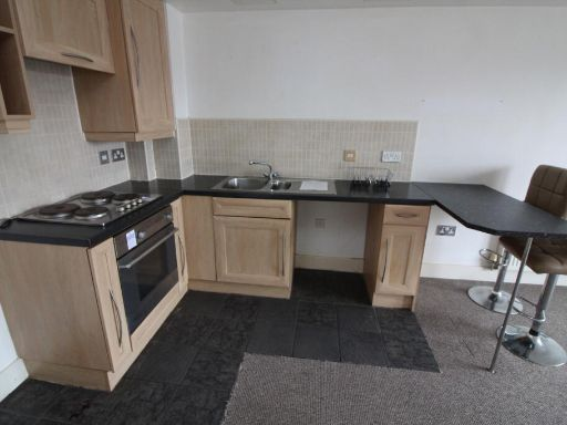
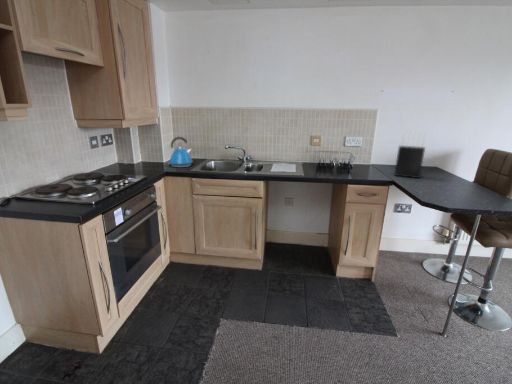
+ kettle [167,136,194,168]
+ knife block [393,130,427,179]
